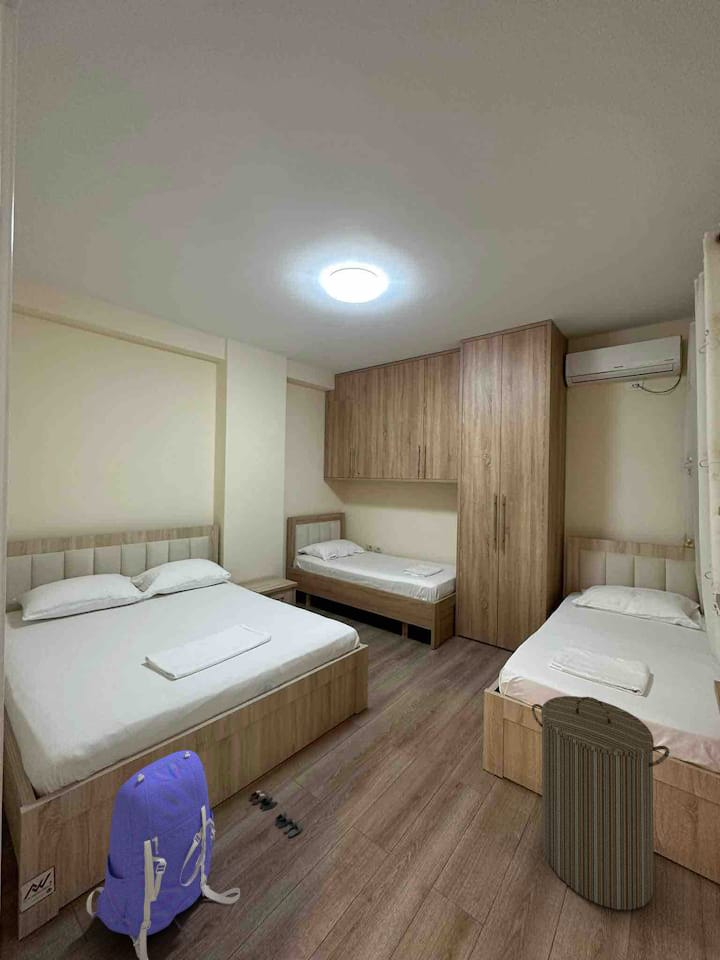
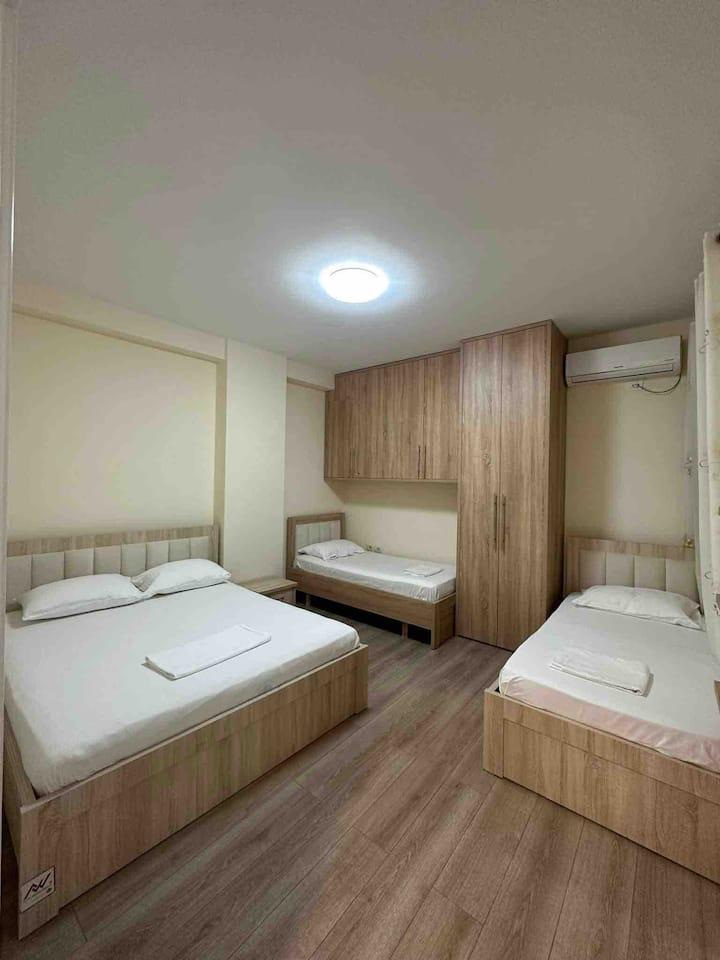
- laundry hamper [531,695,670,911]
- shoe [248,788,304,838]
- backpack [86,749,241,960]
